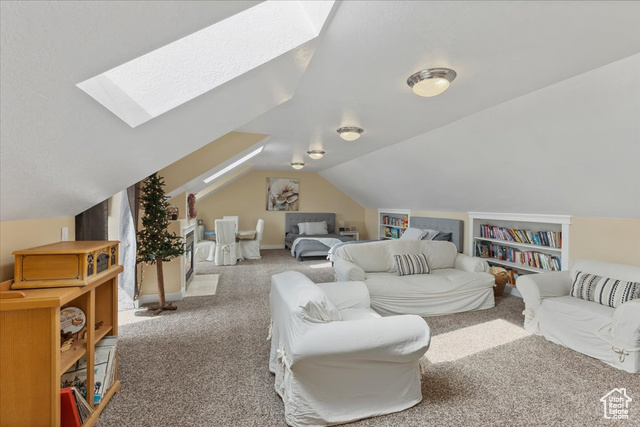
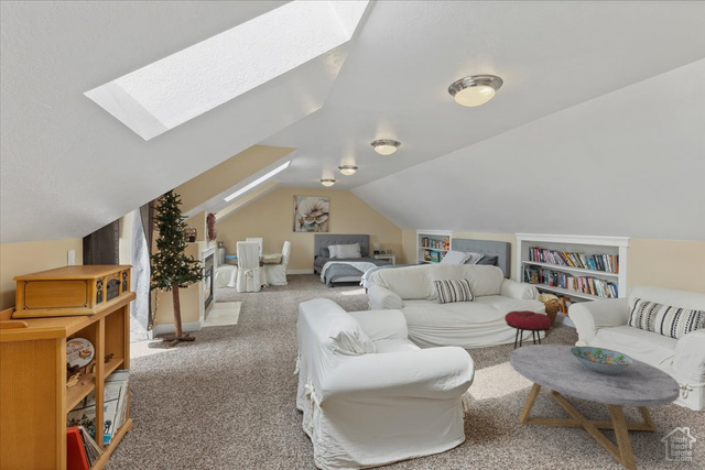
+ coffee table [509,343,681,470]
+ stool [503,309,552,350]
+ decorative bowl [571,346,633,373]
